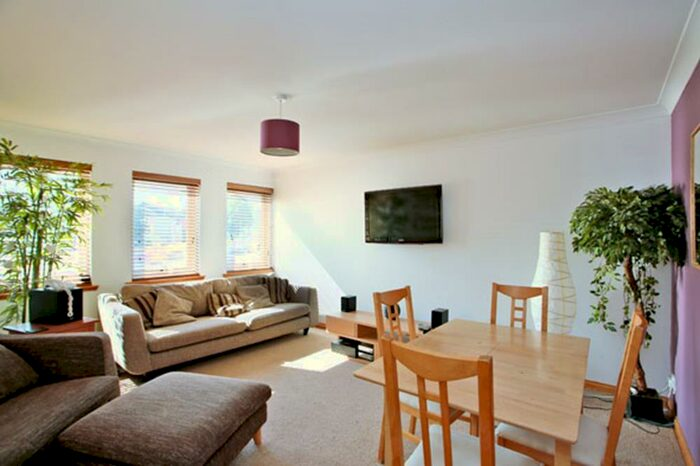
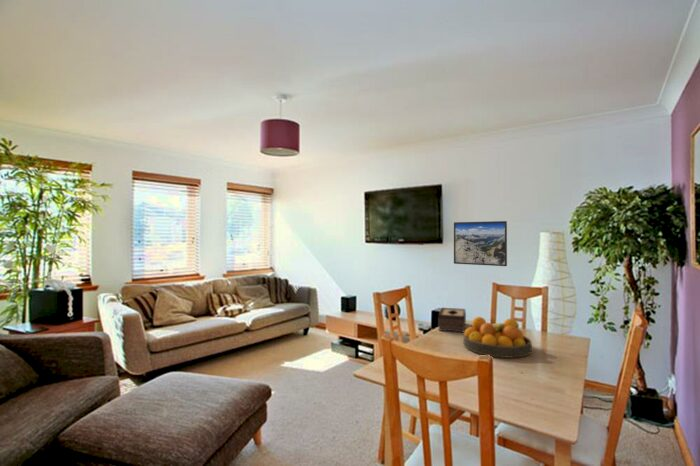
+ tissue box [437,307,467,333]
+ fruit bowl [462,316,533,359]
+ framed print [453,220,508,267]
